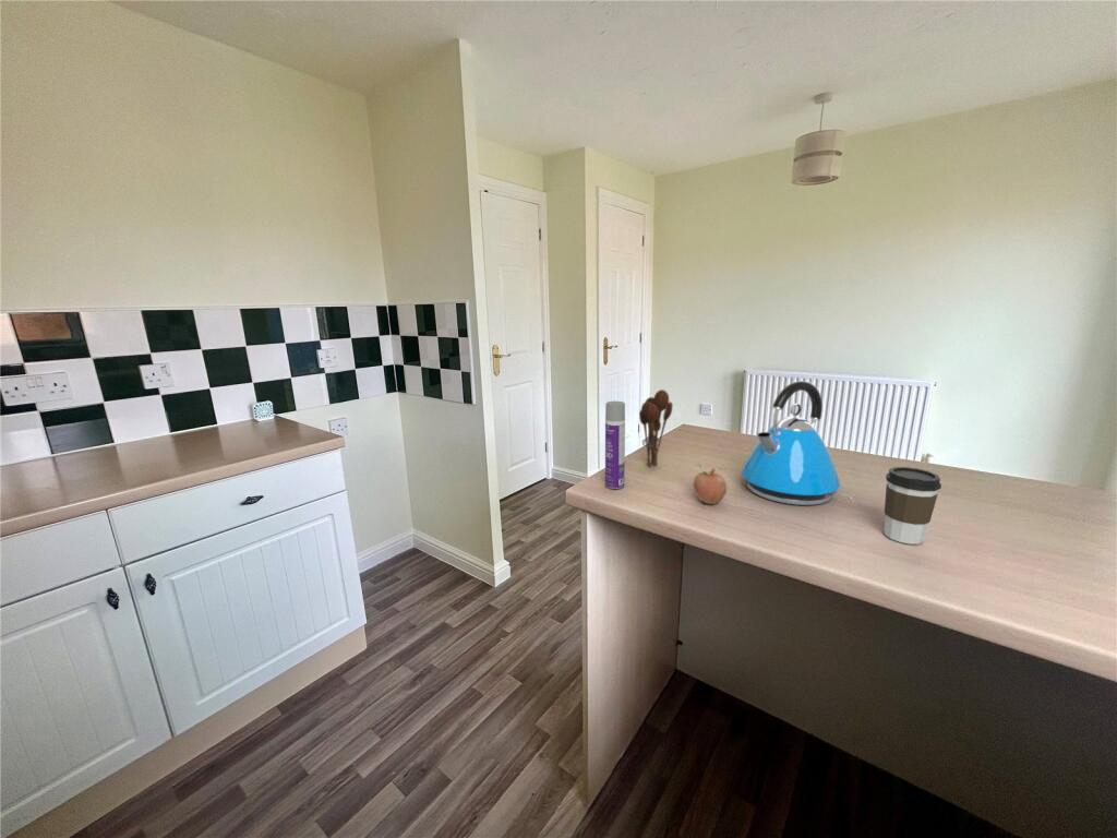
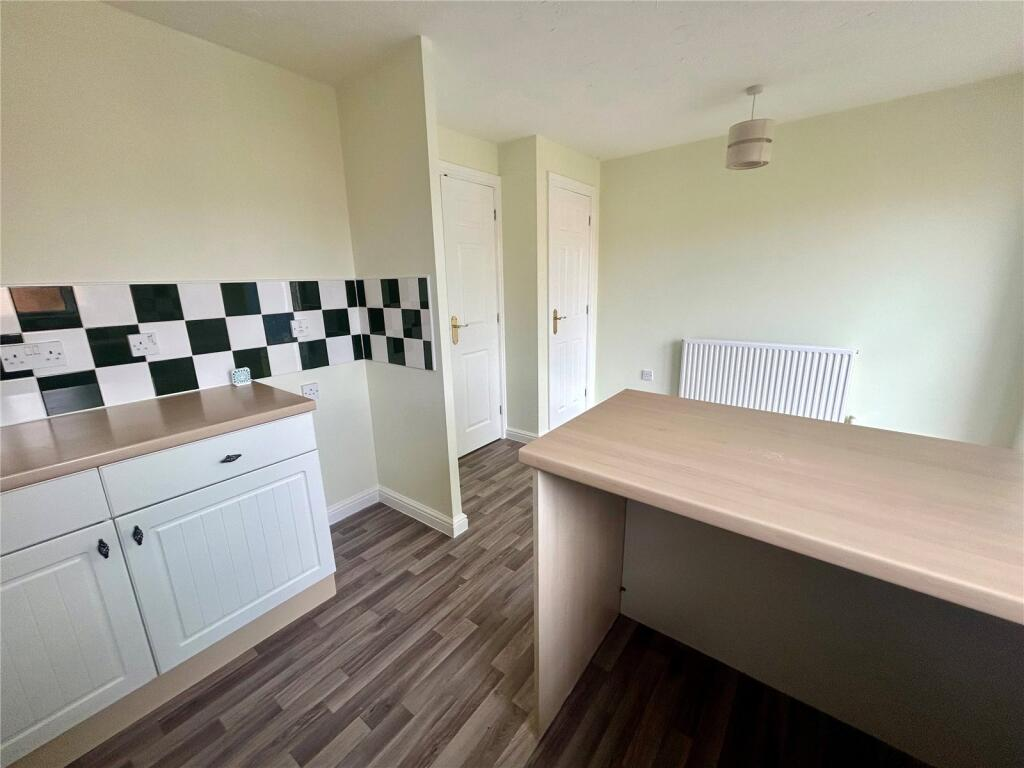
- fruit [693,463,728,505]
- kettle [741,380,841,506]
- aerosol can [604,400,626,490]
- coffee cup [882,466,942,546]
- utensil holder [638,388,674,468]
